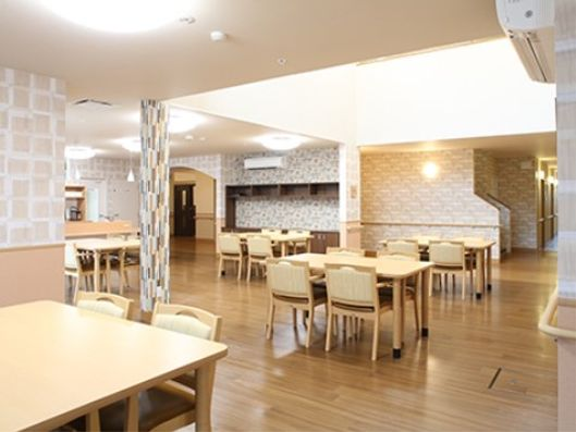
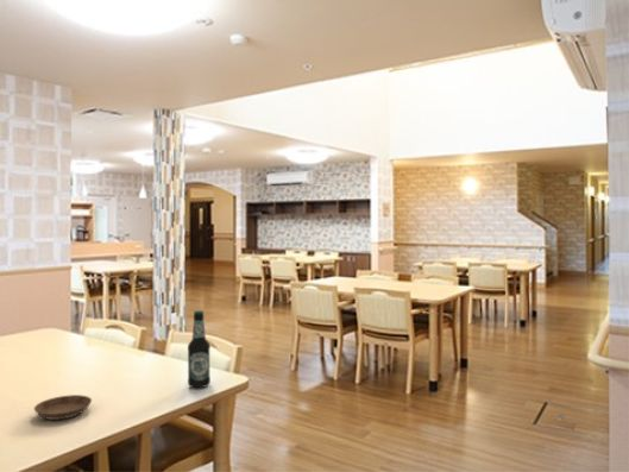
+ saucer [33,394,93,421]
+ bottle [187,309,212,389]
